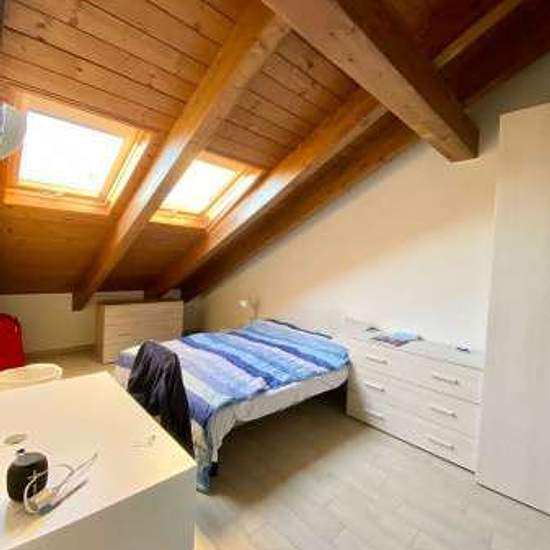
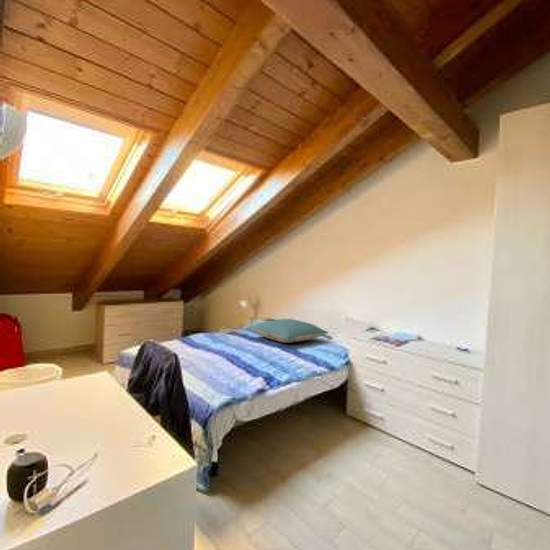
+ pillow [246,318,330,344]
